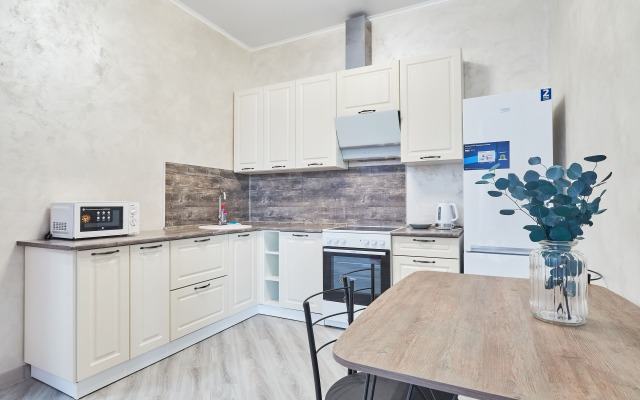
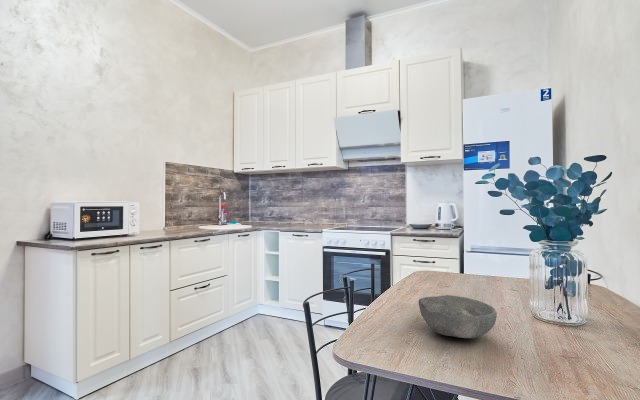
+ bowl [418,294,498,339]
